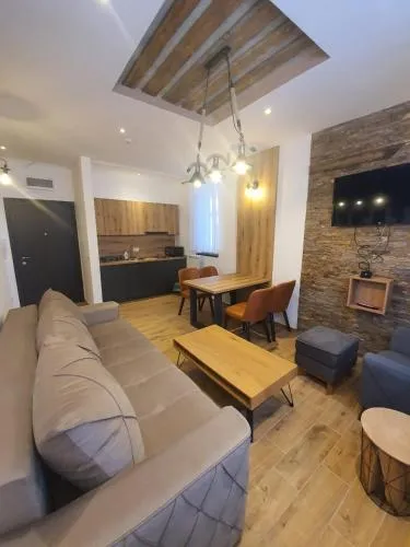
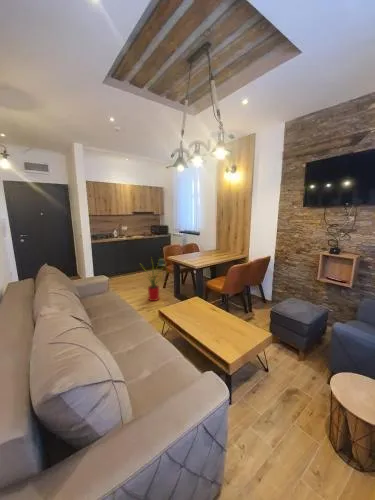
+ house plant [140,257,168,302]
